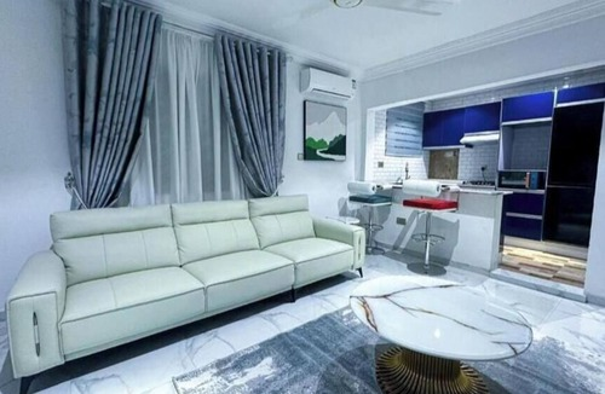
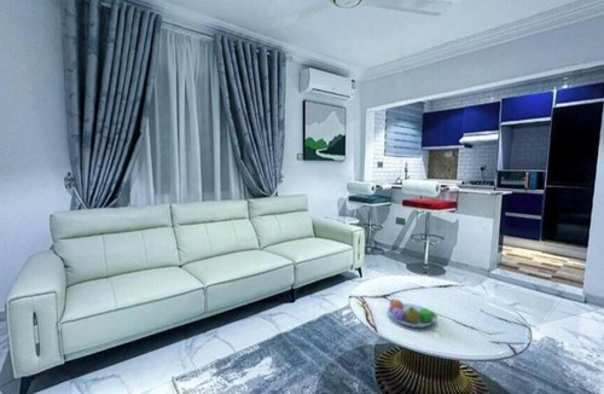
+ fruit bowl [387,297,439,329]
